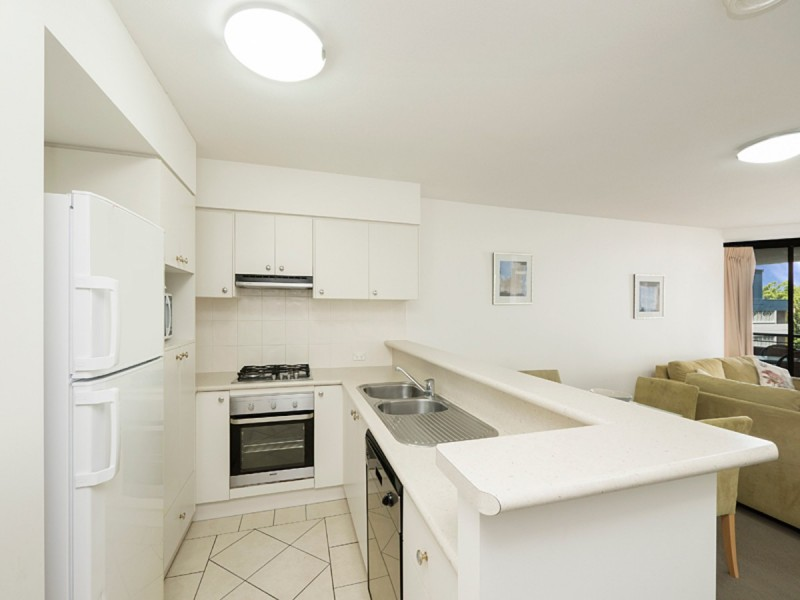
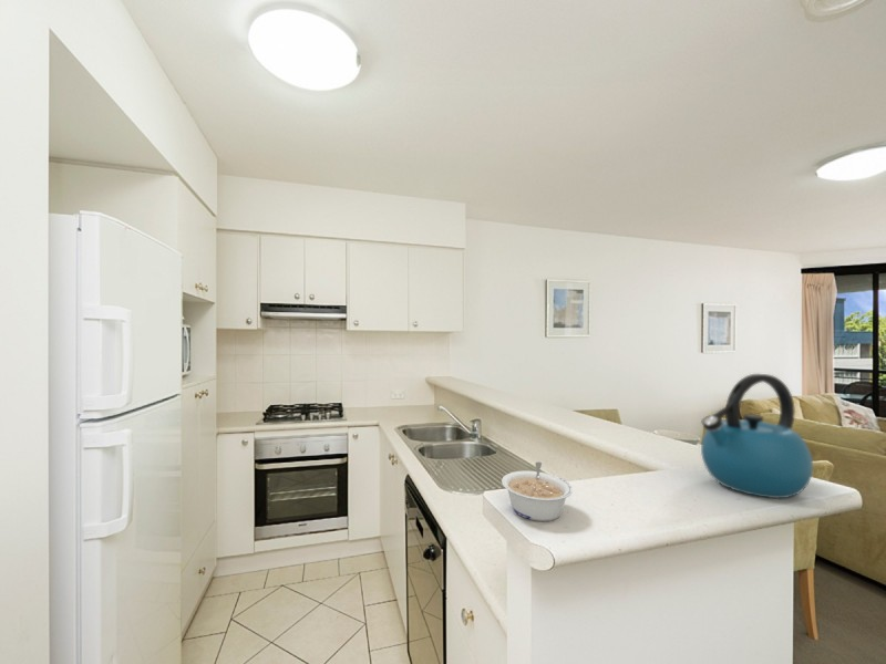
+ legume [501,461,574,522]
+ kettle [700,373,814,499]
